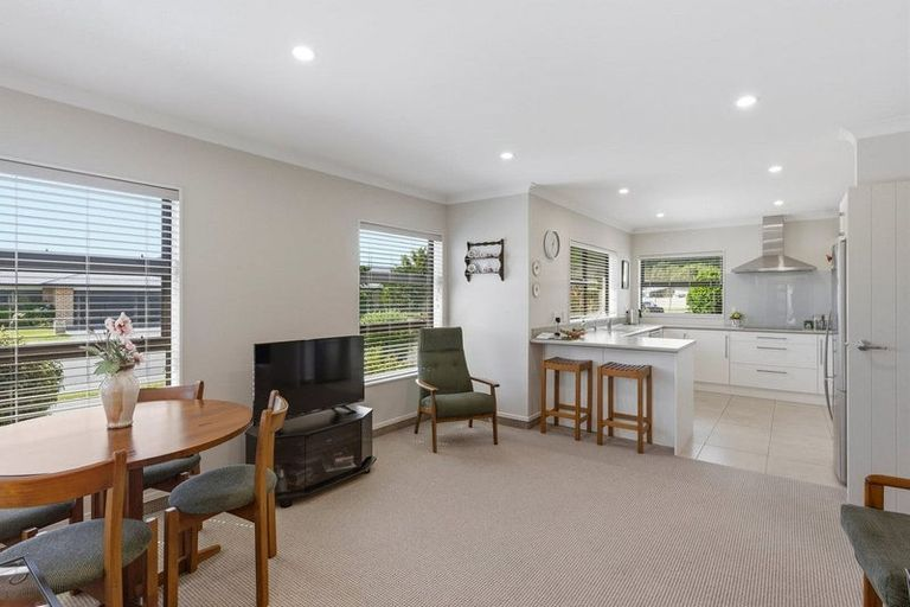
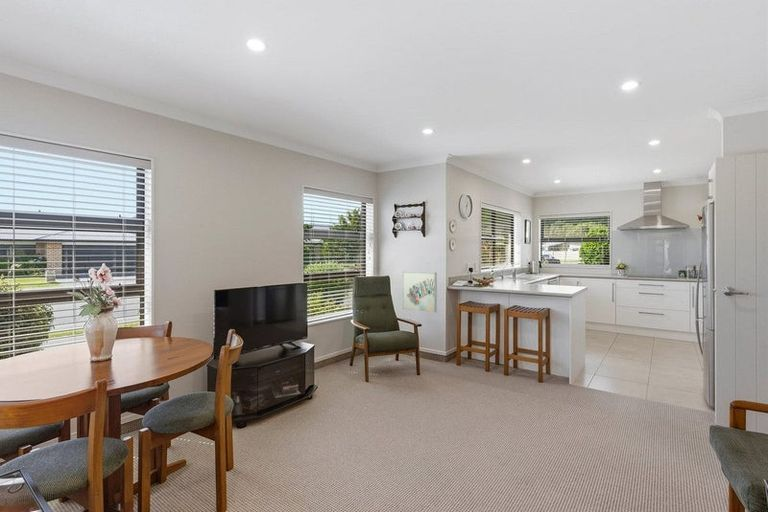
+ wall art [401,271,438,314]
